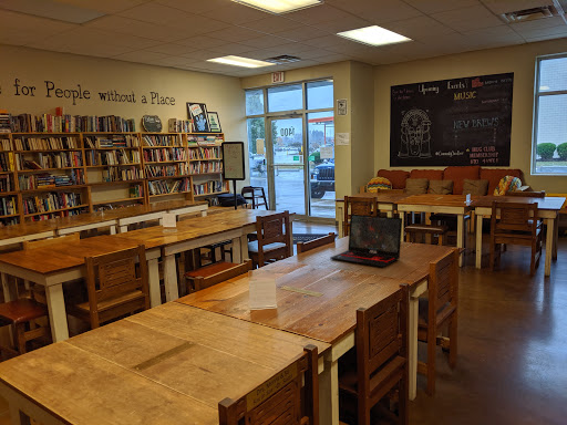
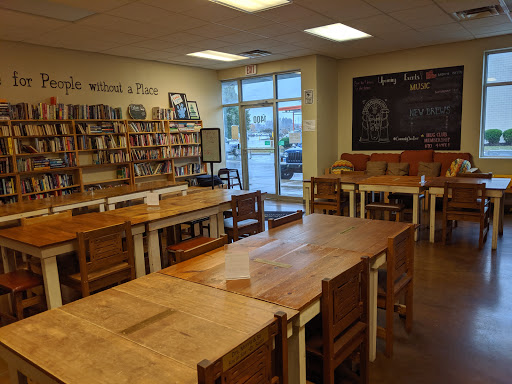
- laptop [329,214,403,268]
